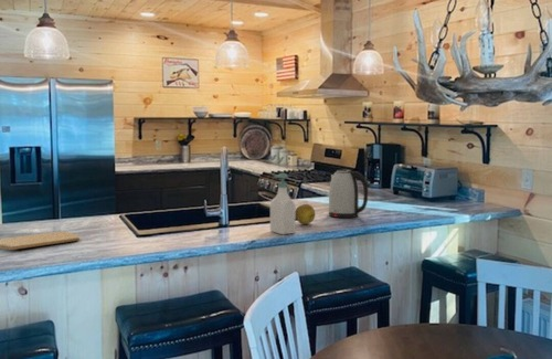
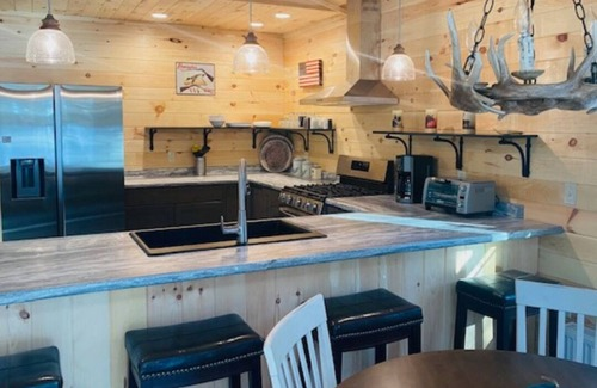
- soap bottle [269,172,296,235]
- kettle [328,168,369,219]
- chopping board [0,231,81,251]
- fruit [295,203,316,225]
